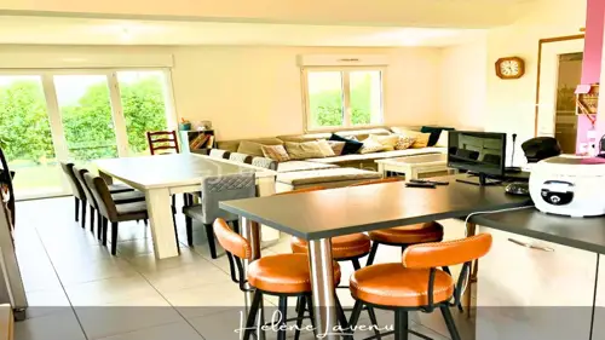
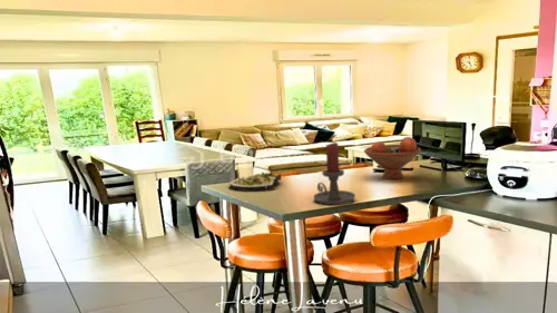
+ fruit bowl [363,136,422,180]
+ salad plate [227,170,282,193]
+ candle holder [312,141,356,206]
